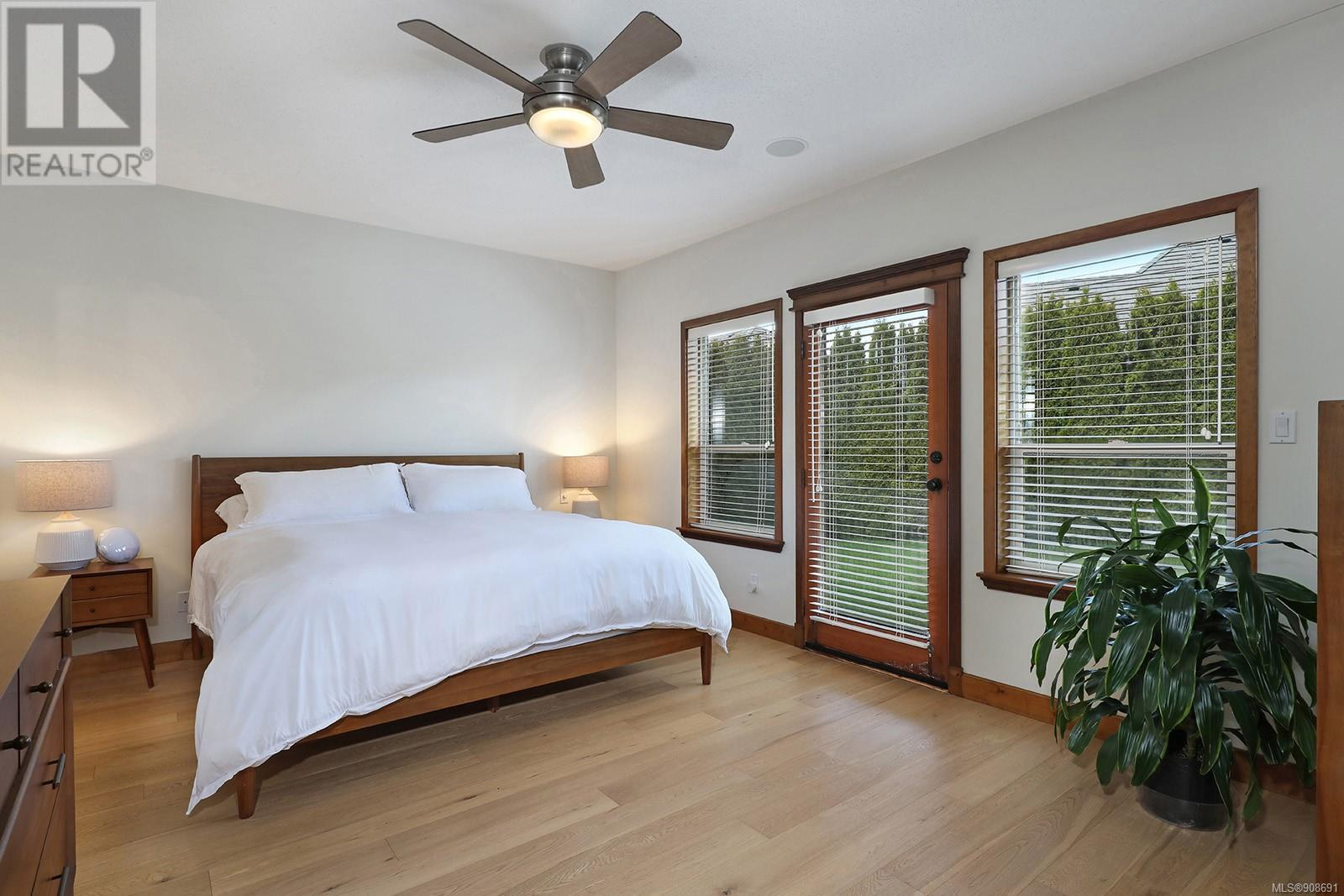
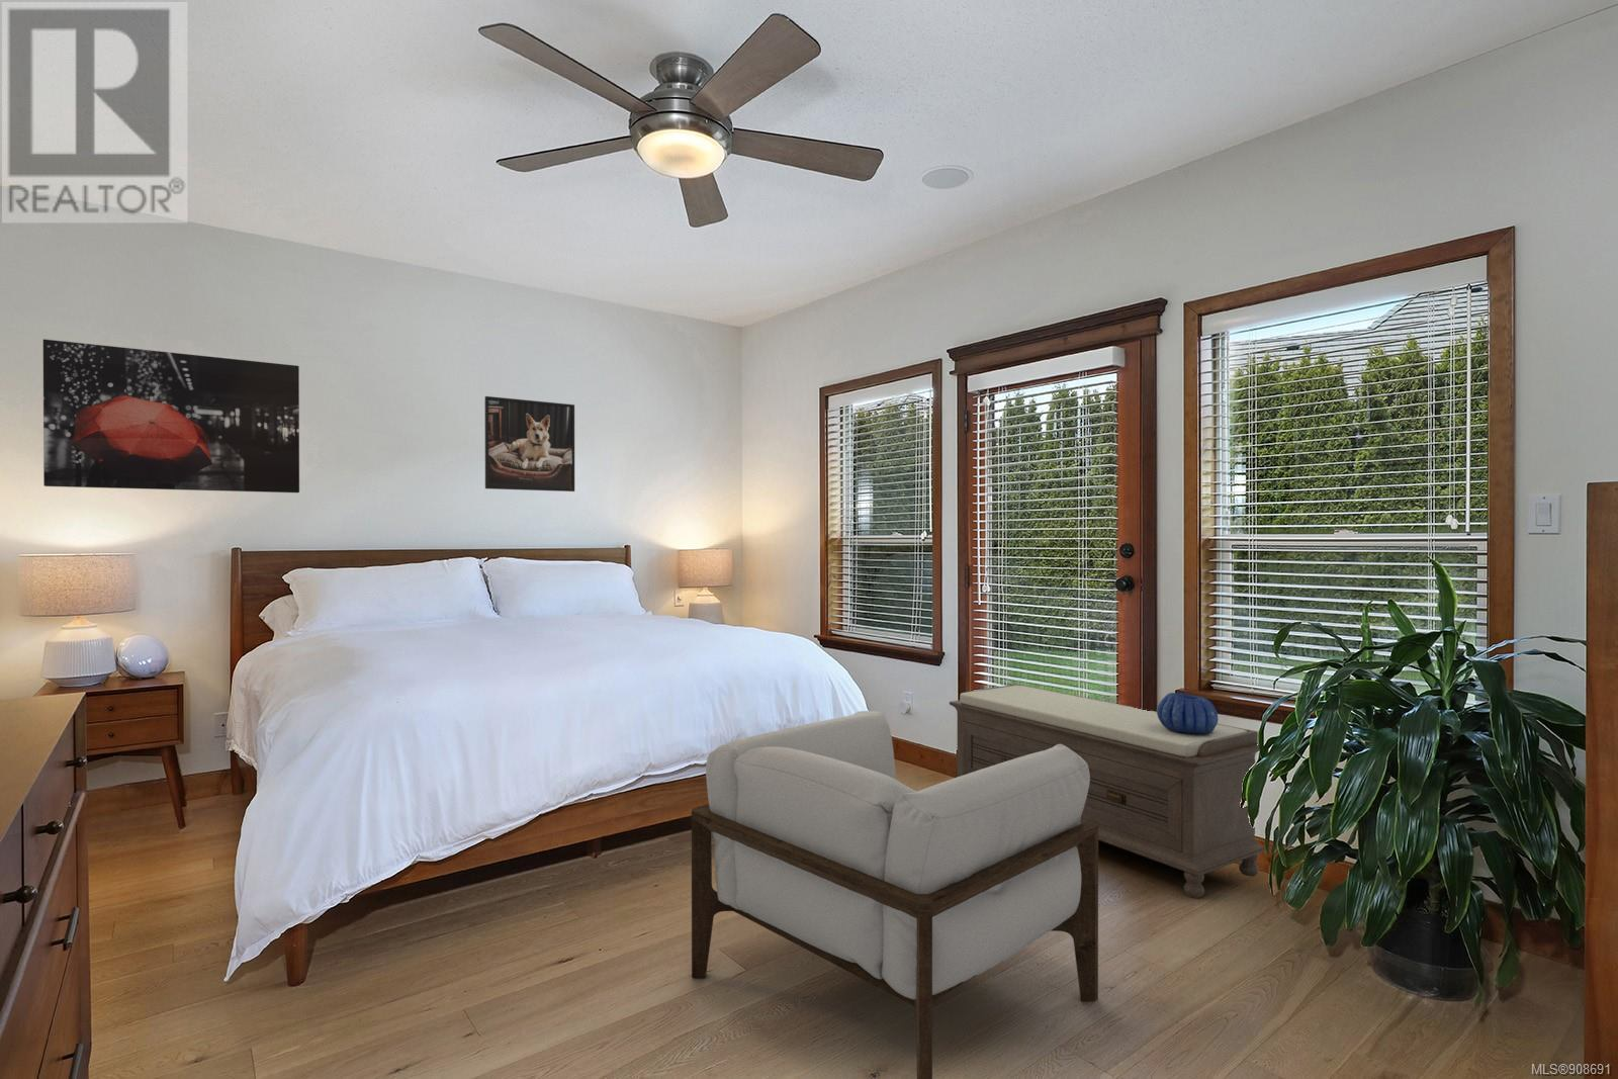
+ bench [949,683,1266,900]
+ decorative bowl [1156,691,1218,735]
+ armchair [691,709,1099,1079]
+ wall art [42,337,300,494]
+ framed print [484,395,575,493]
